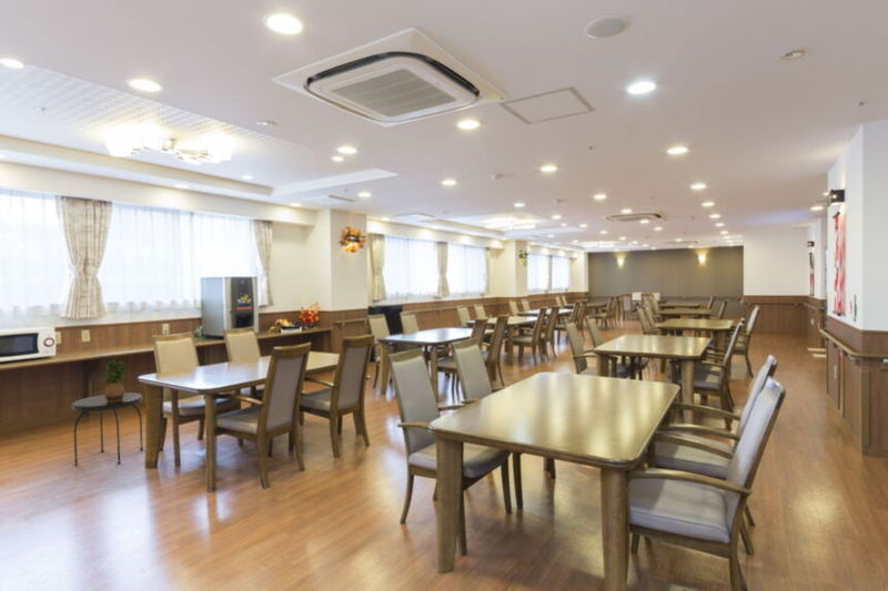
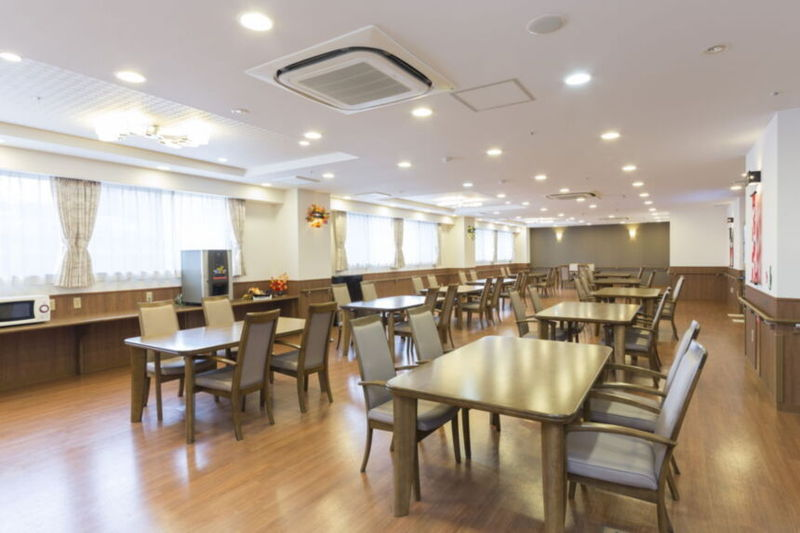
- side table [71,391,144,467]
- potted plant [101,358,128,403]
